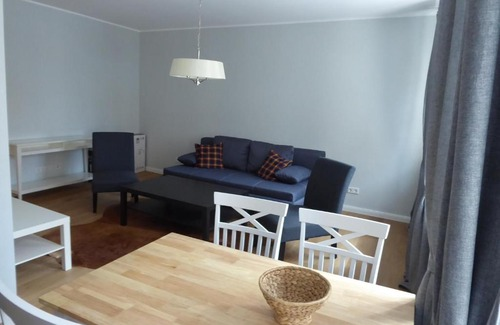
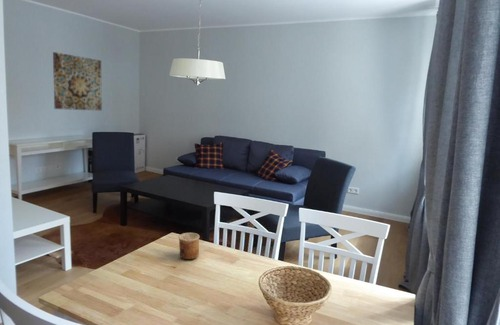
+ wall art [52,51,103,111]
+ cup [177,232,200,260]
